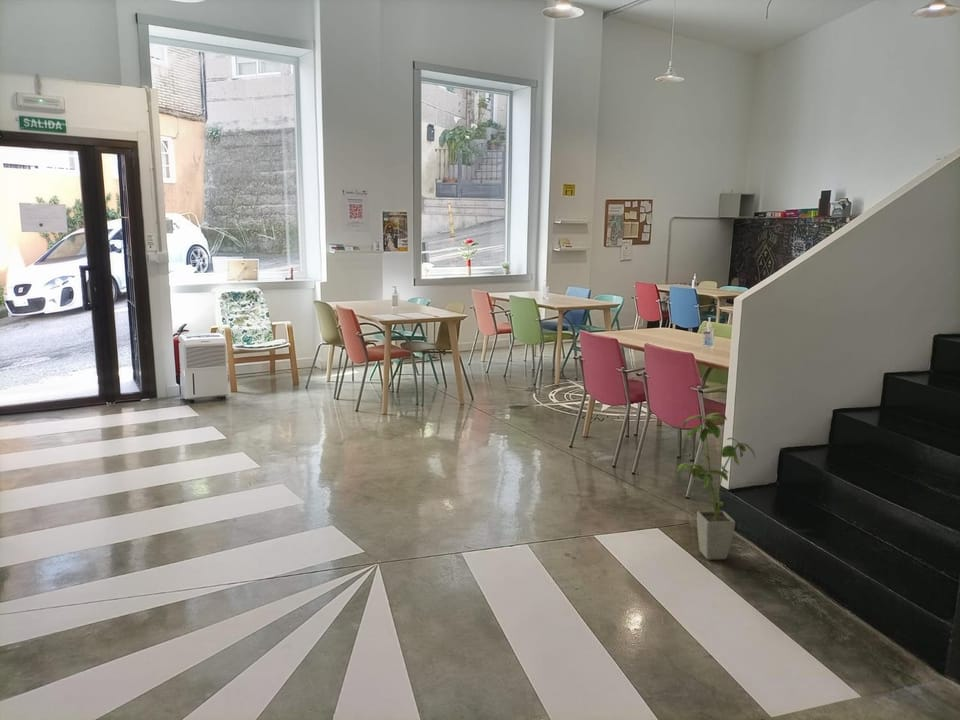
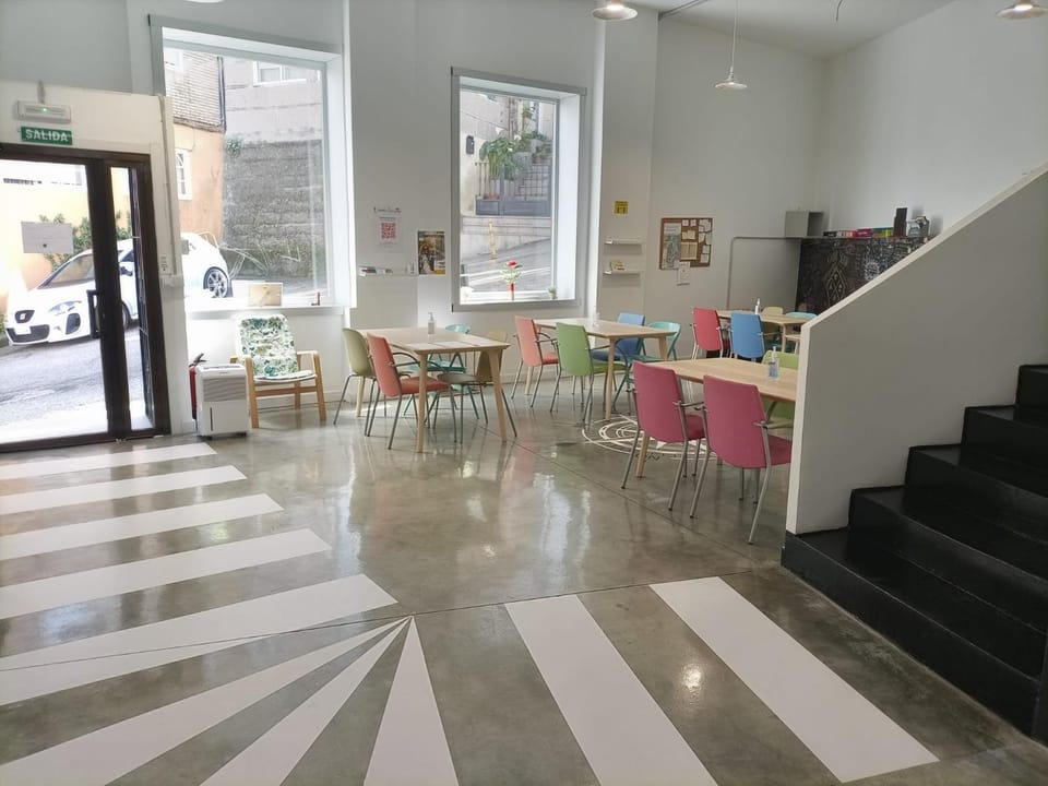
- house plant [676,412,756,561]
